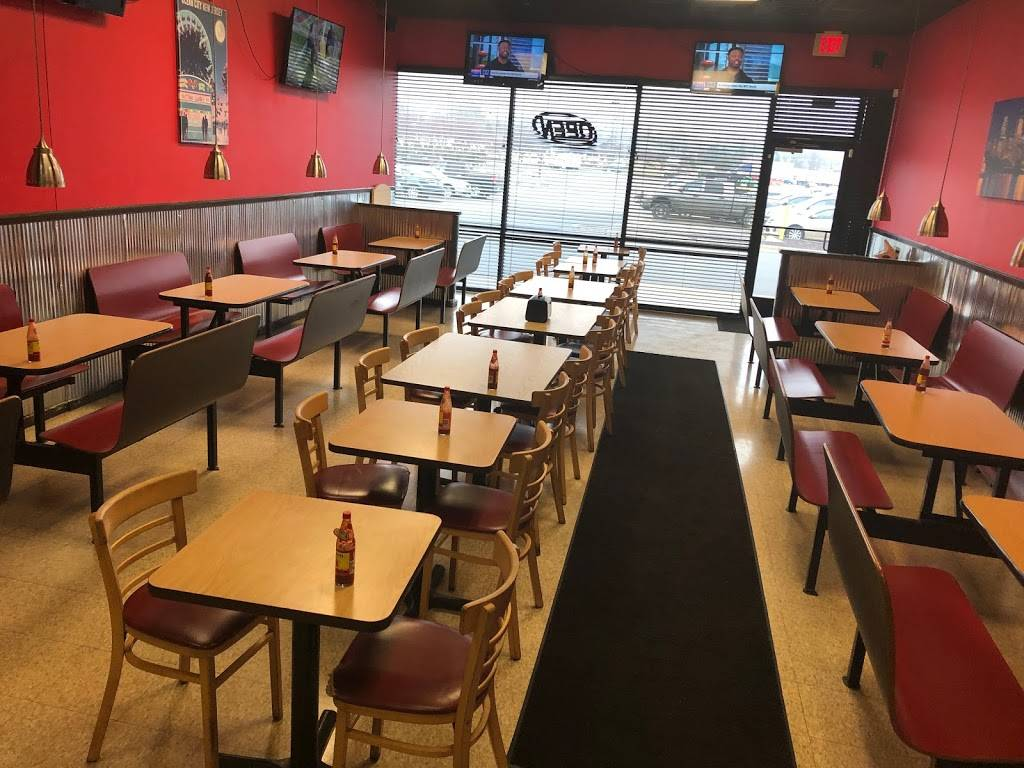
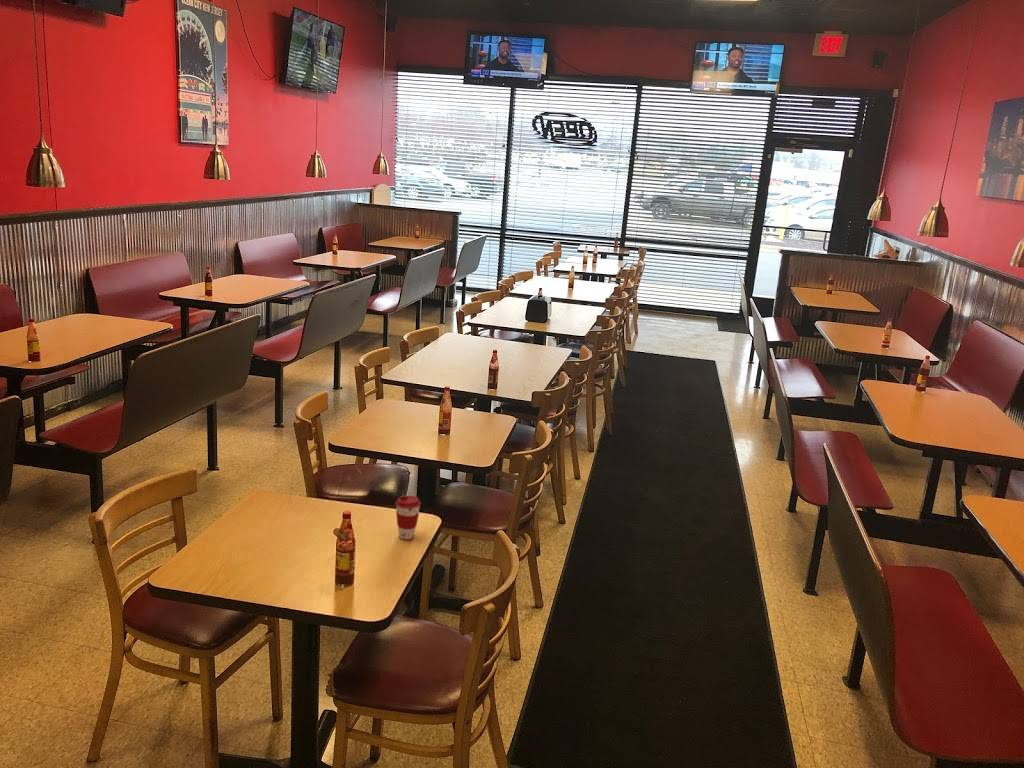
+ coffee cup [394,495,422,540]
